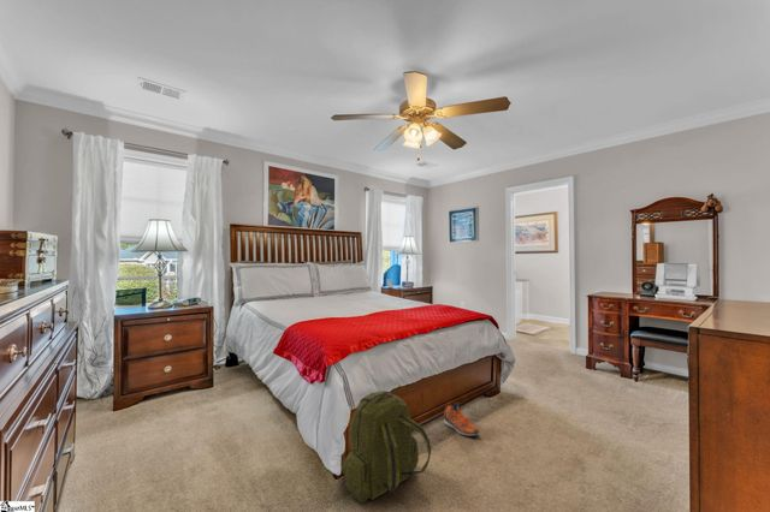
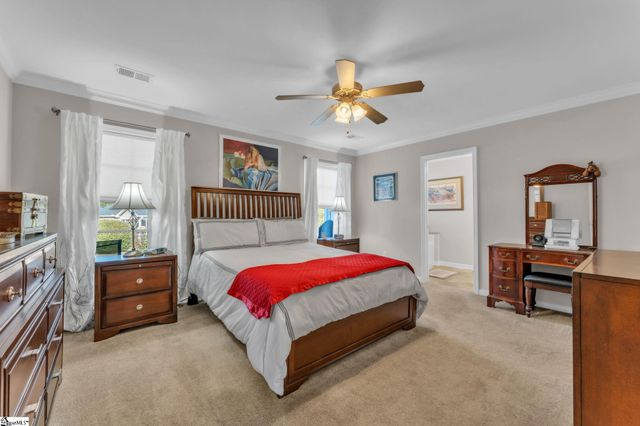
- sneaker [443,401,480,437]
- backpack [340,389,432,504]
